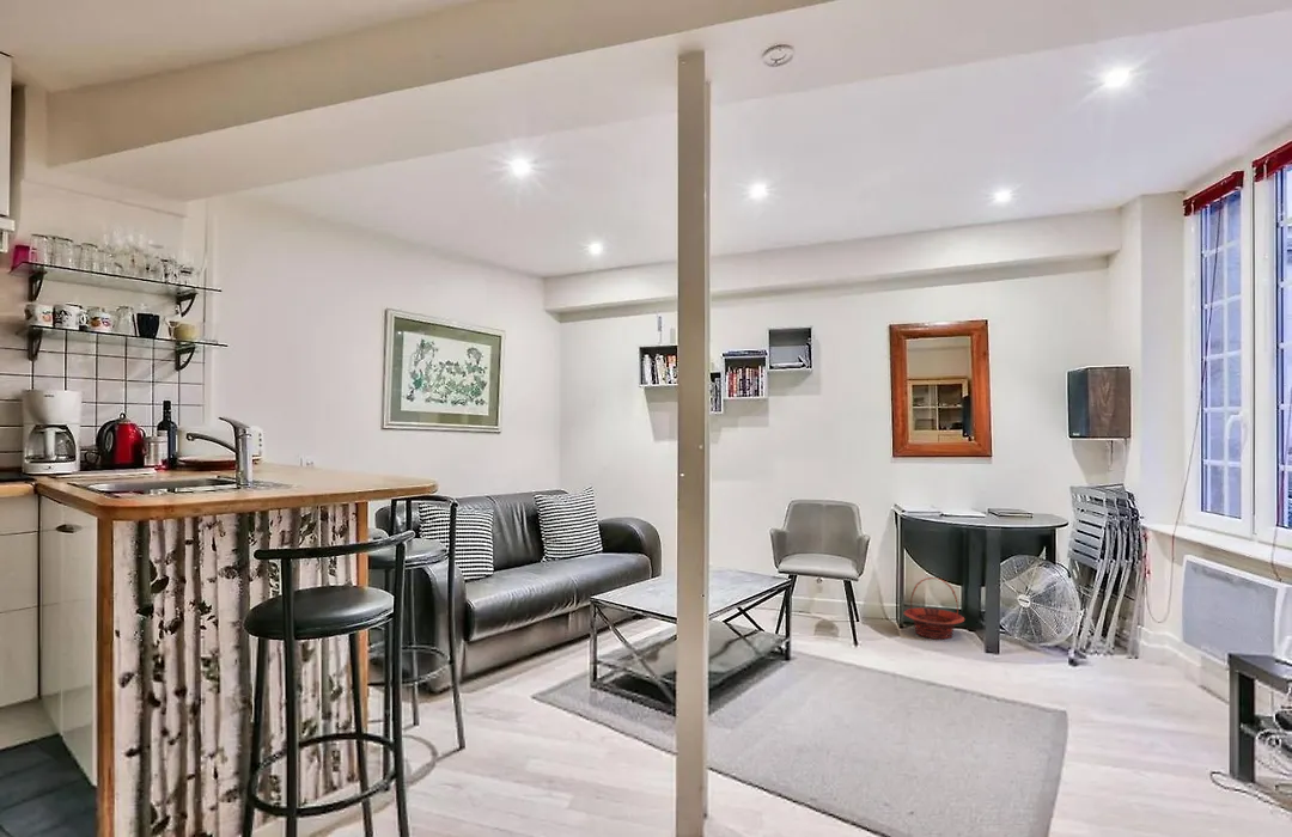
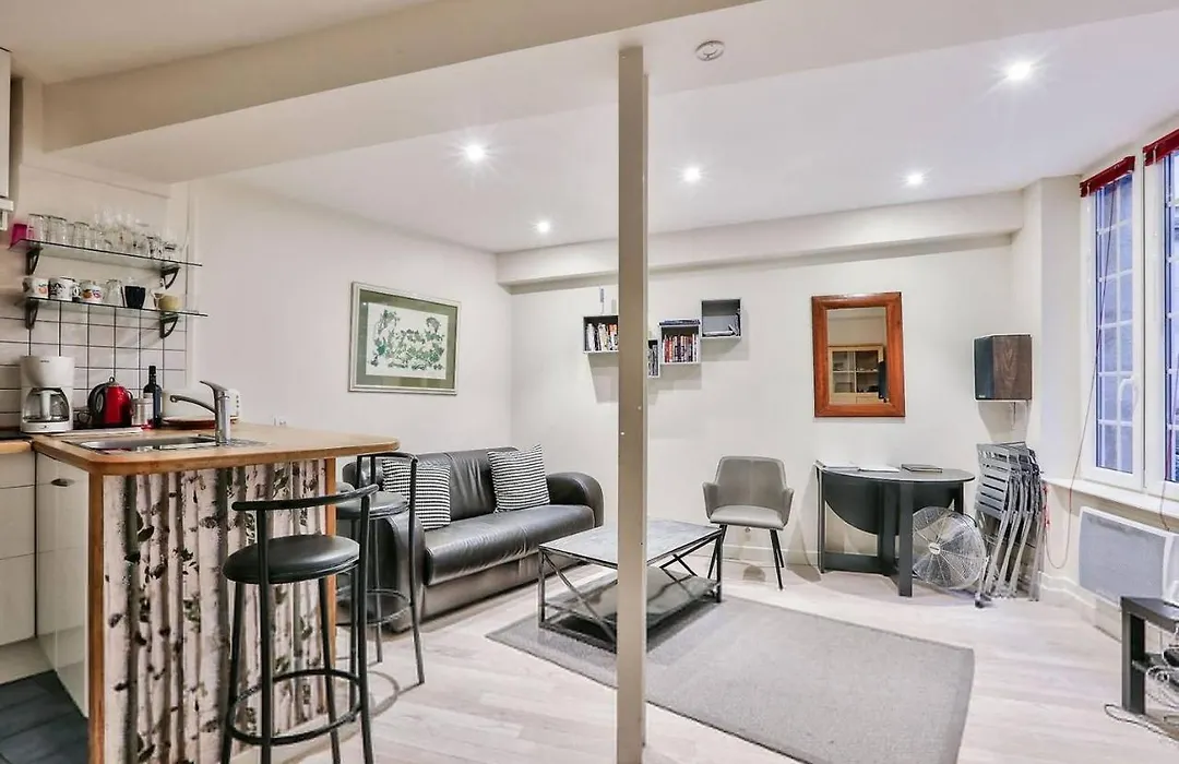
- basket [902,576,965,640]
